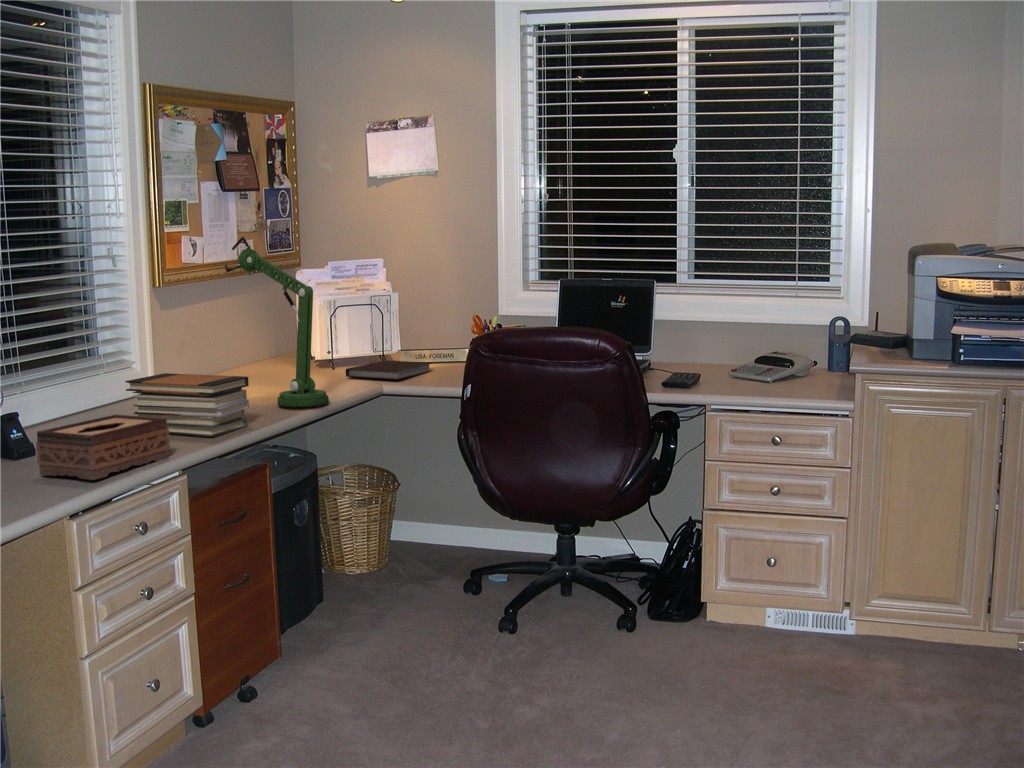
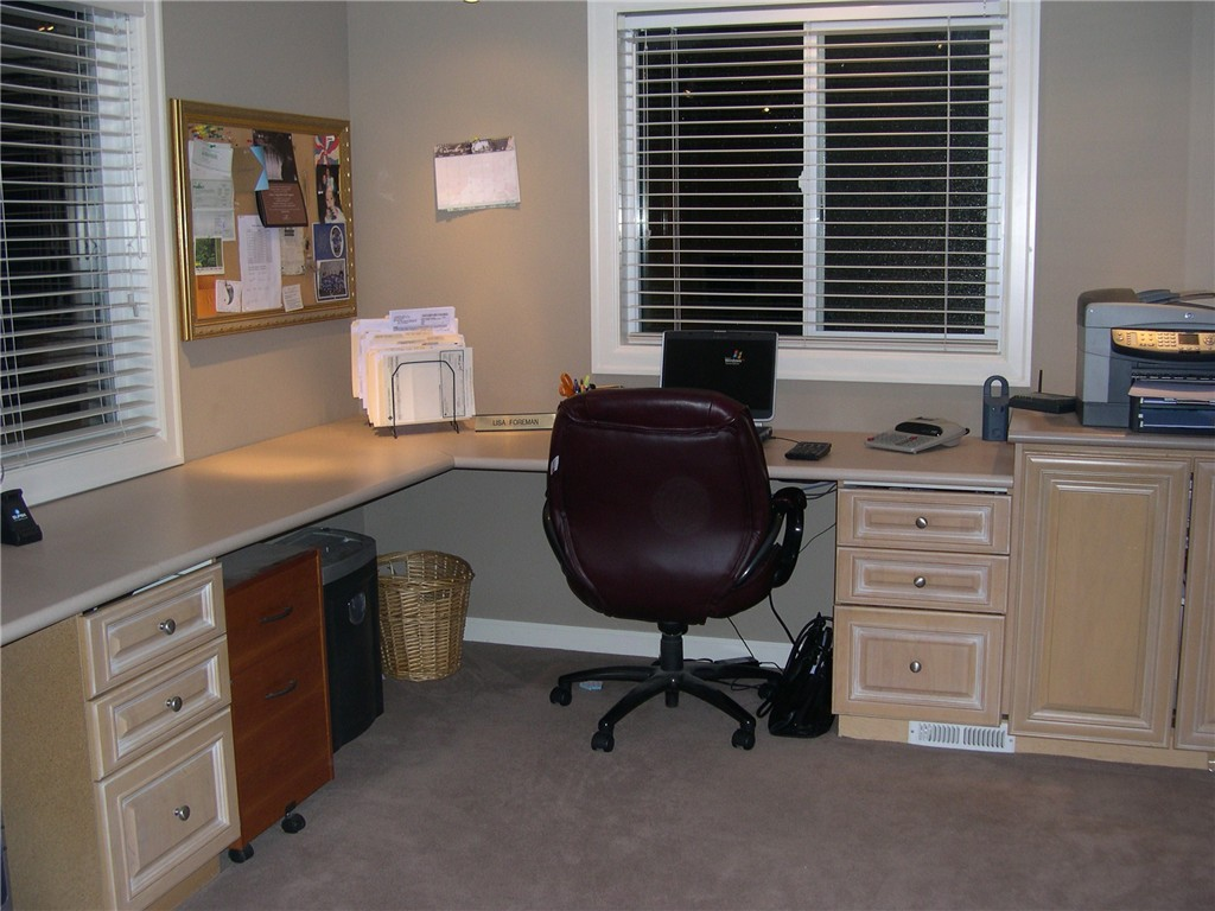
- tissue box [35,414,171,481]
- book stack [124,372,250,437]
- notebook [345,360,432,381]
- desk lamp [223,236,330,408]
